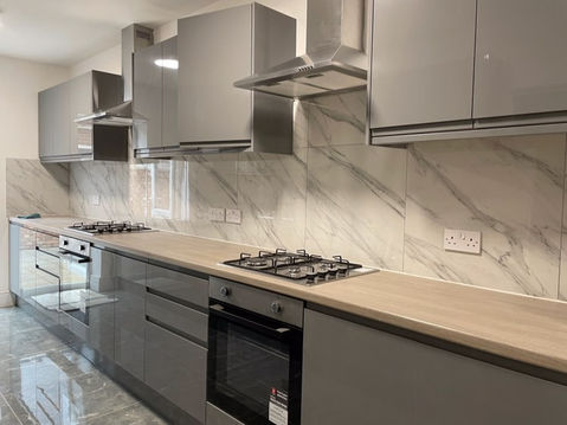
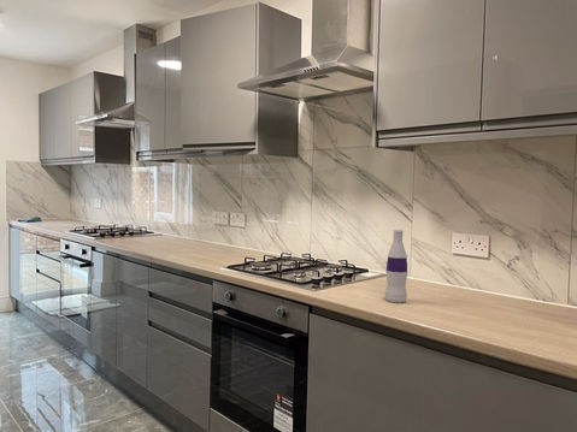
+ bottle [384,229,410,304]
